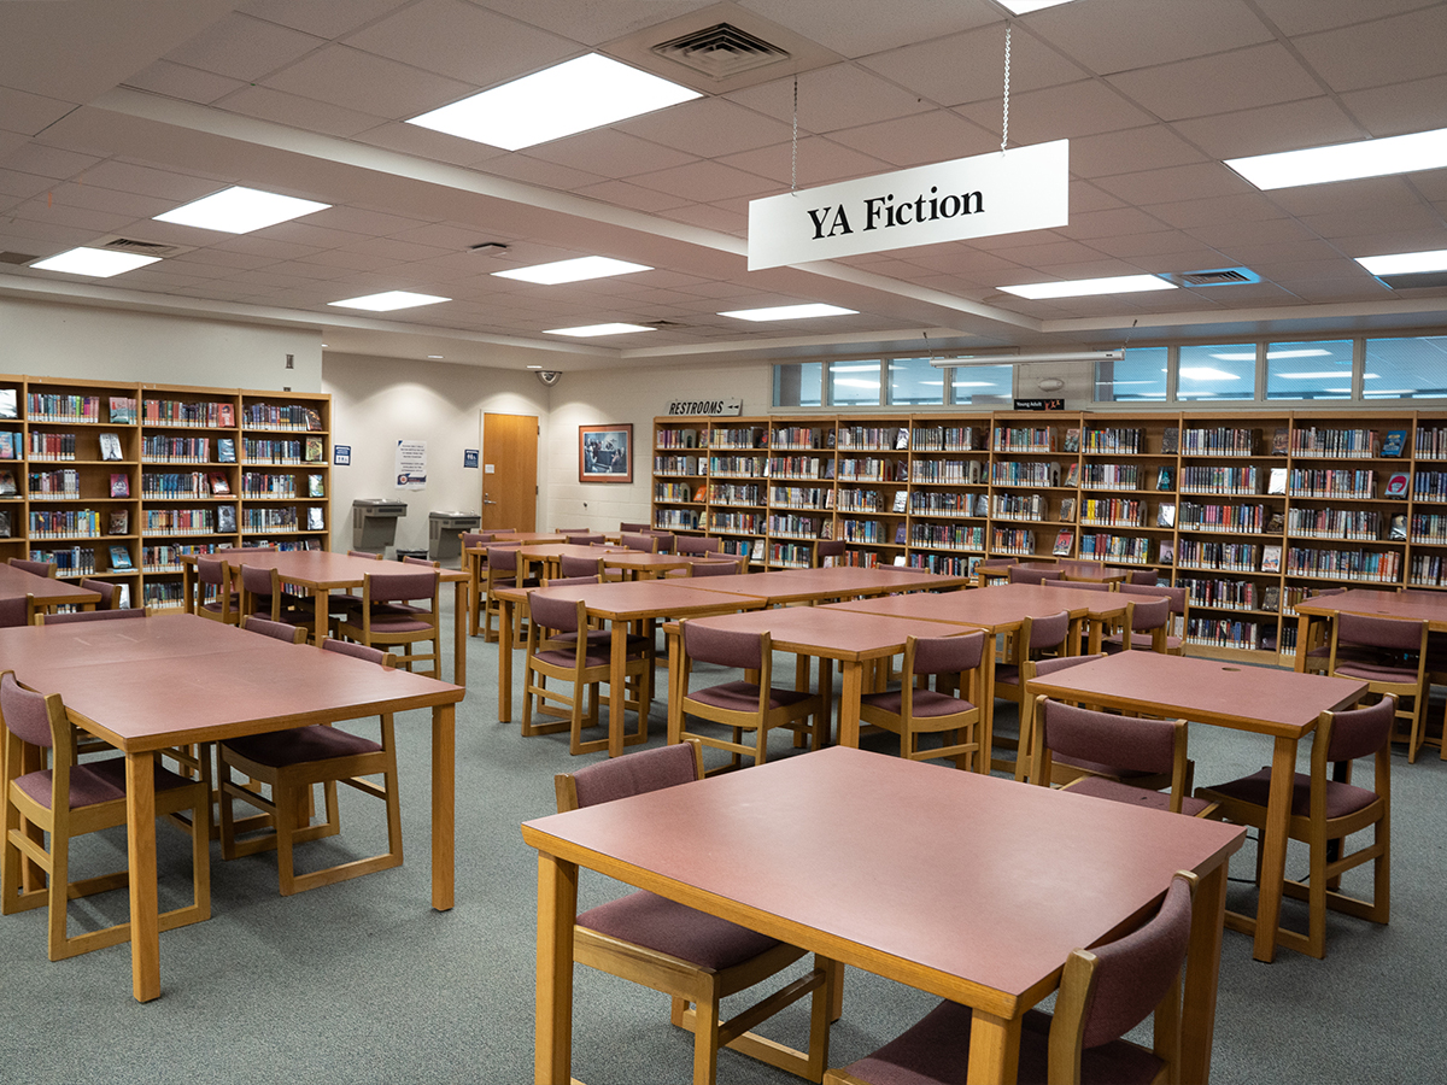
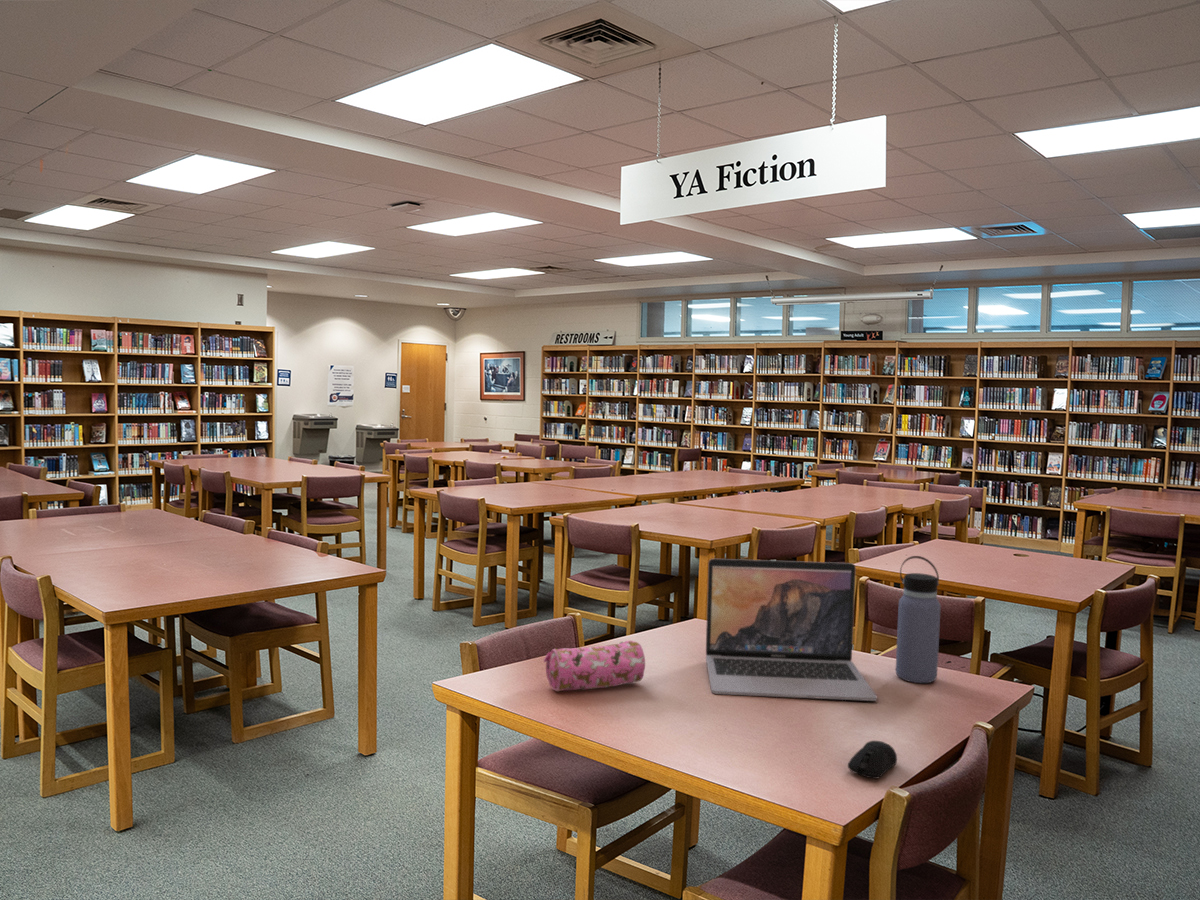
+ water bottle [895,555,942,684]
+ laptop [705,558,878,702]
+ computer mouse [847,740,898,780]
+ pencil case [543,639,646,692]
